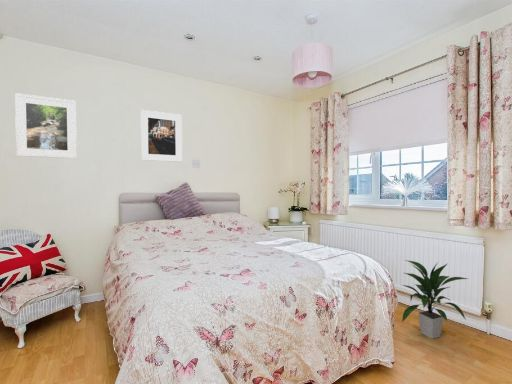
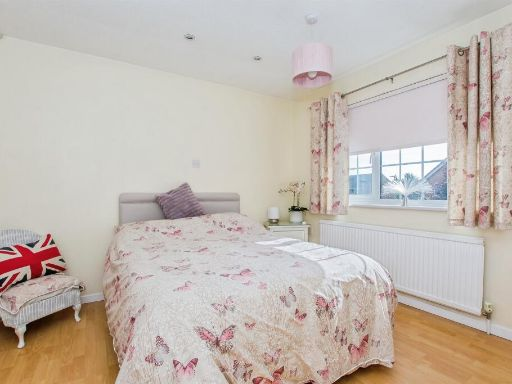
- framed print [14,92,78,160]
- indoor plant [401,259,469,340]
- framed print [139,109,183,163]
